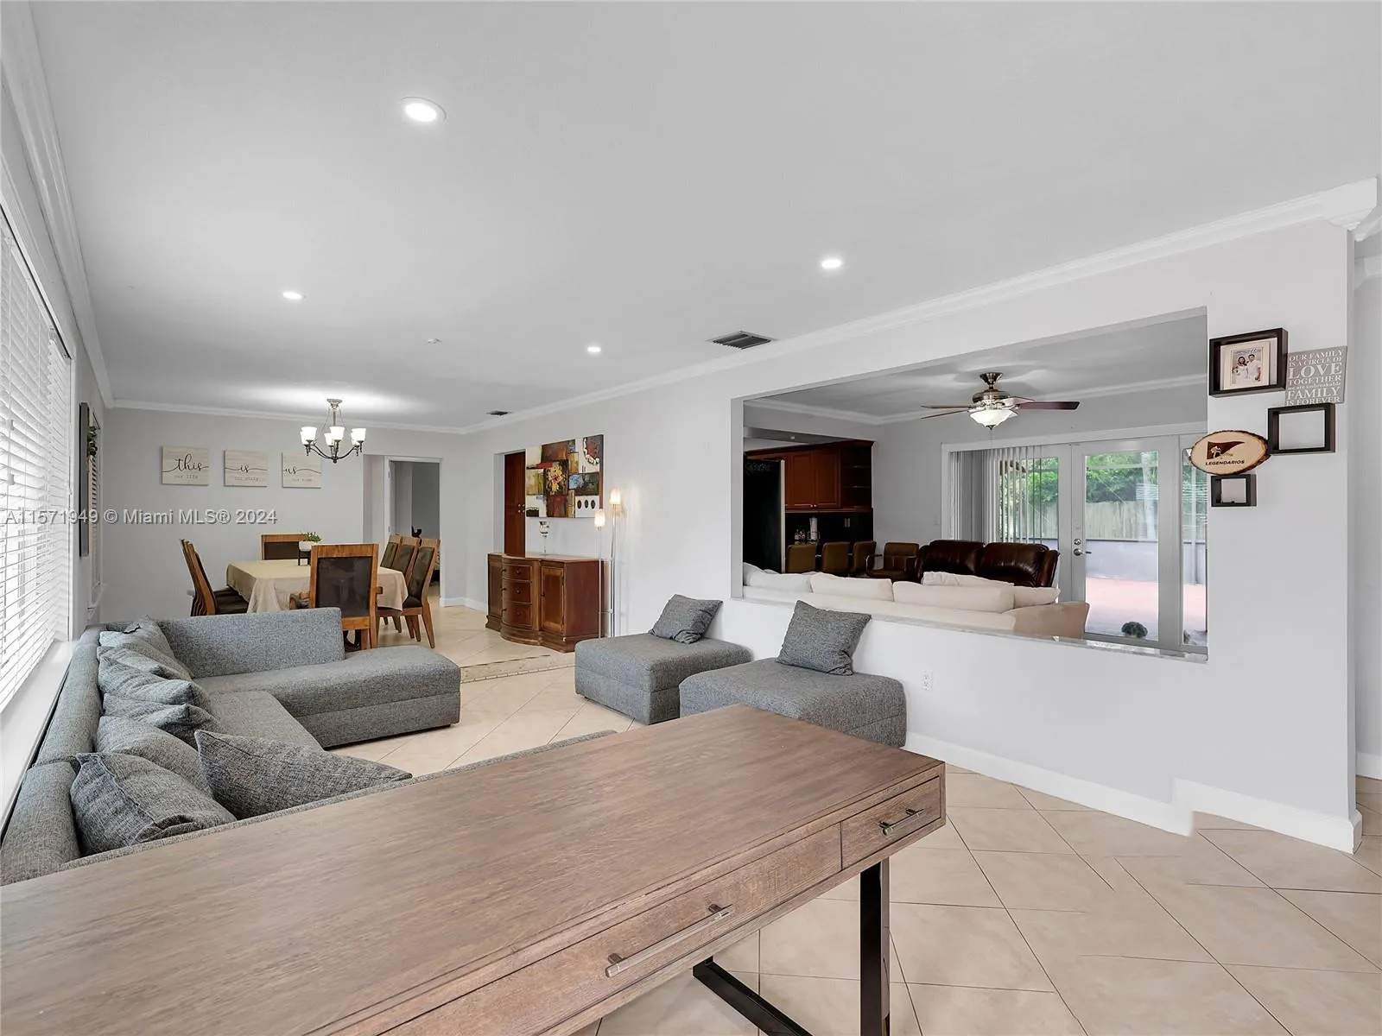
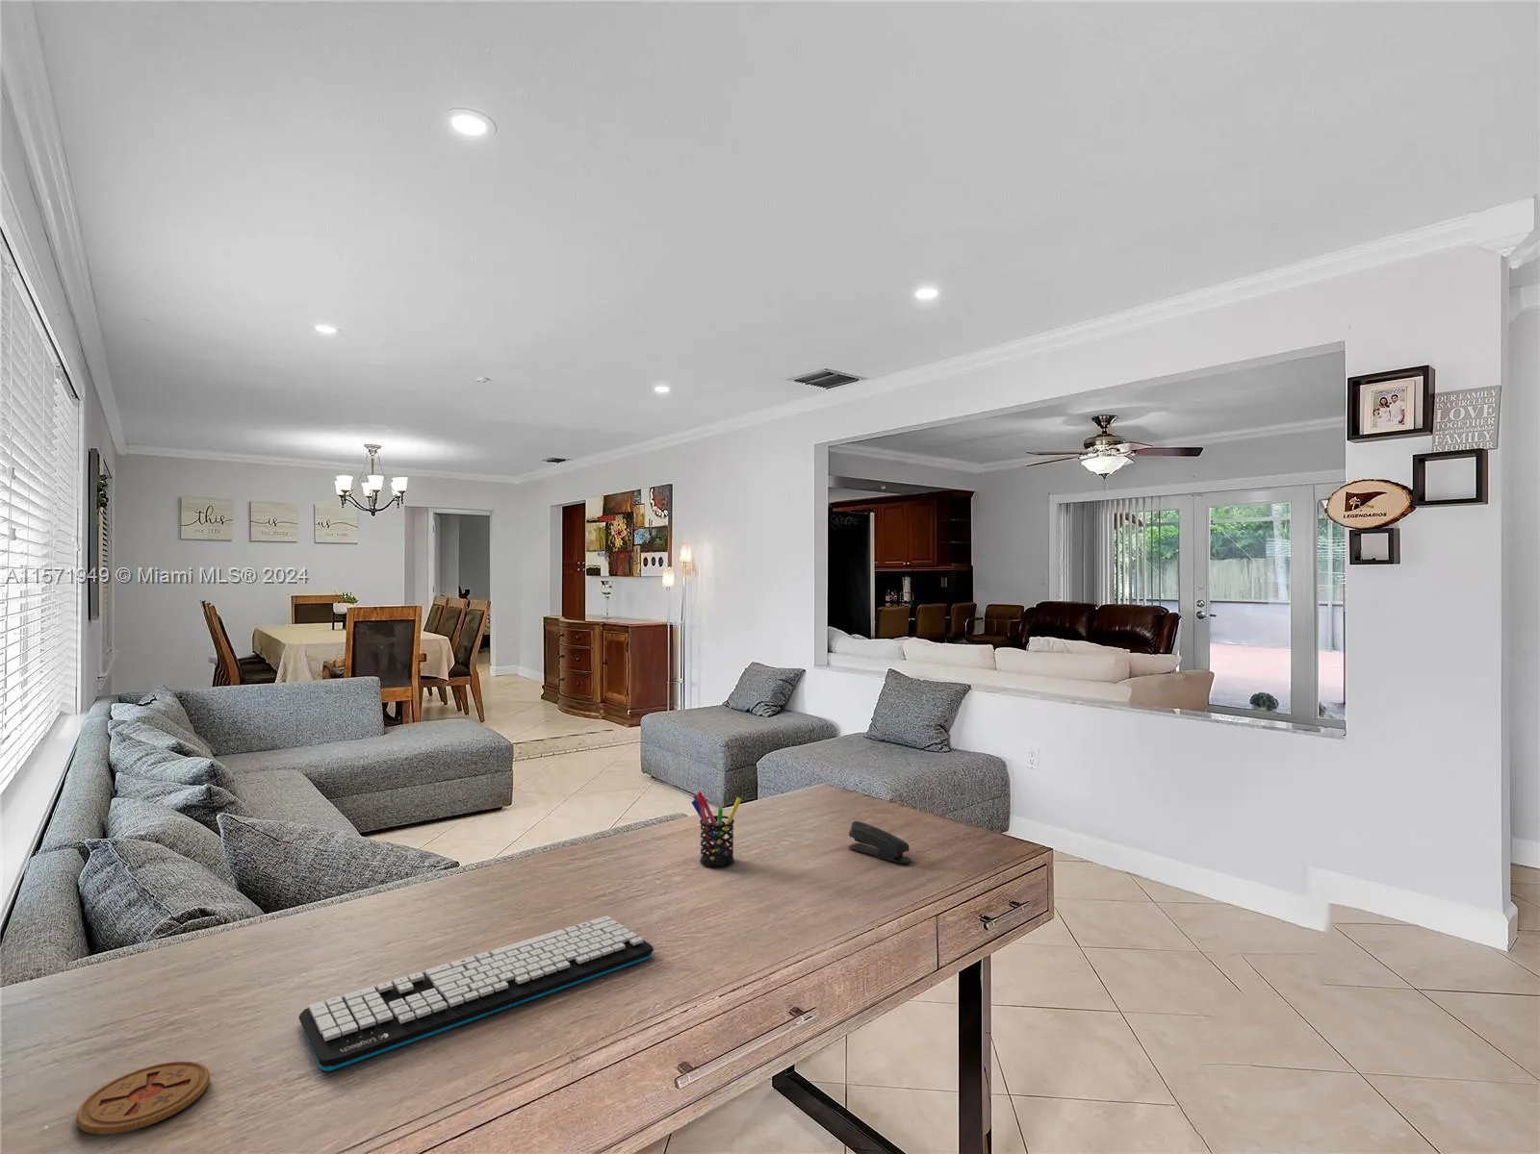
+ coaster [76,1061,211,1136]
+ stapler [846,821,912,864]
+ pen holder [690,790,742,868]
+ keyboard [297,914,655,1073]
